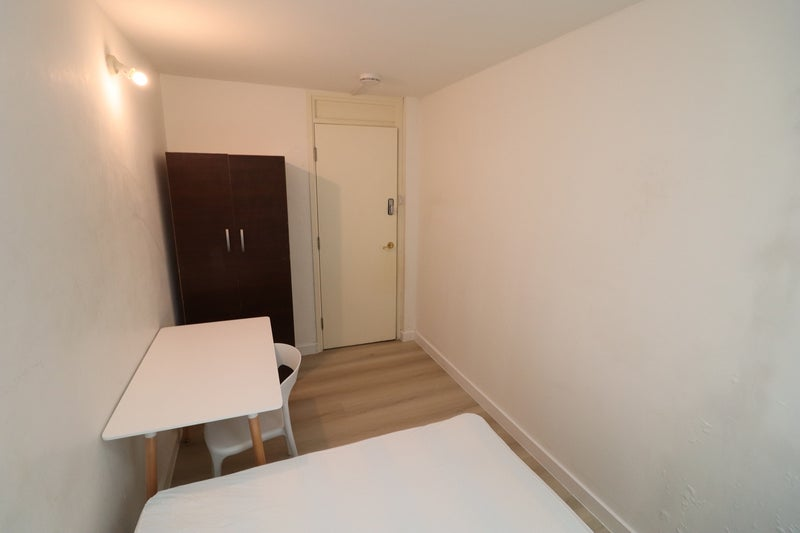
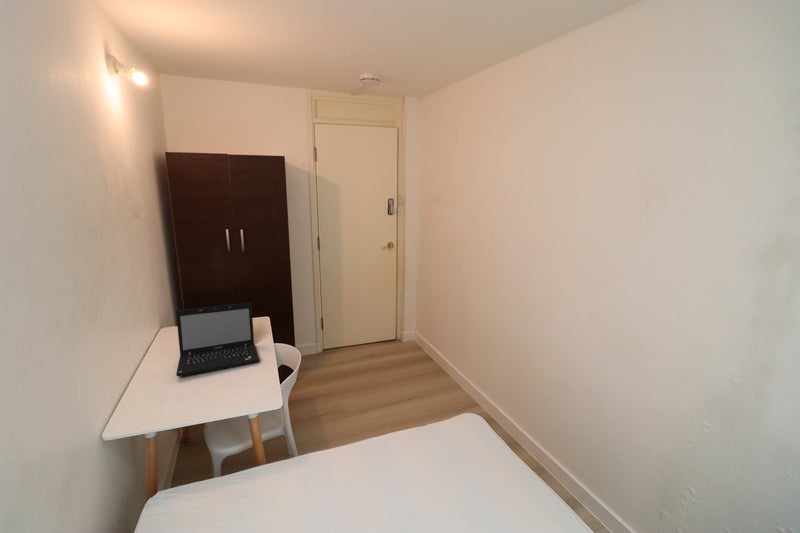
+ laptop [175,302,260,377]
